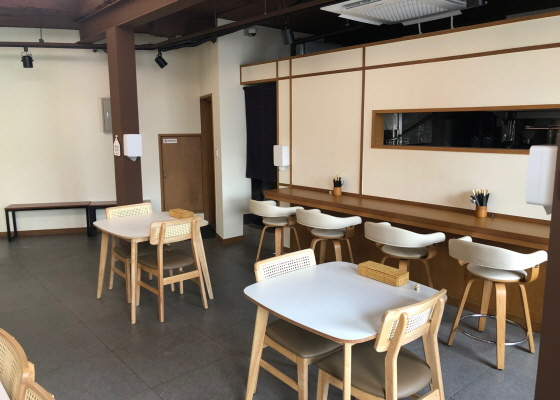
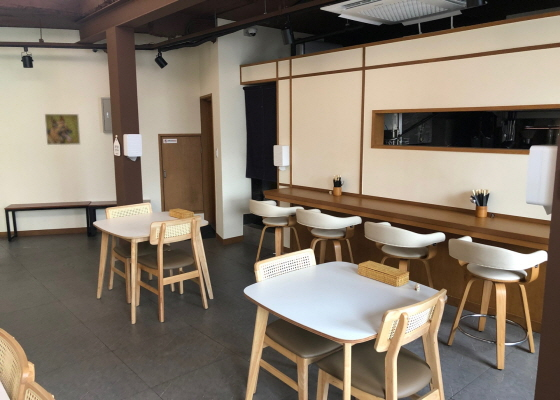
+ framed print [44,113,81,146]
